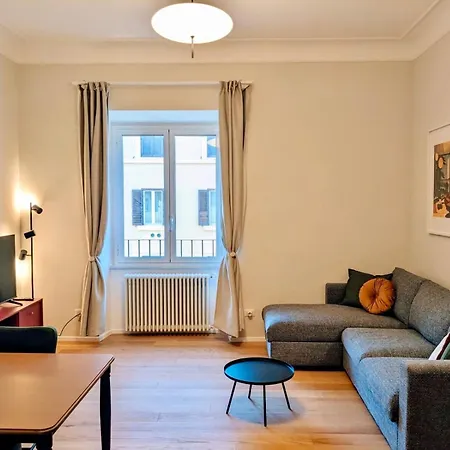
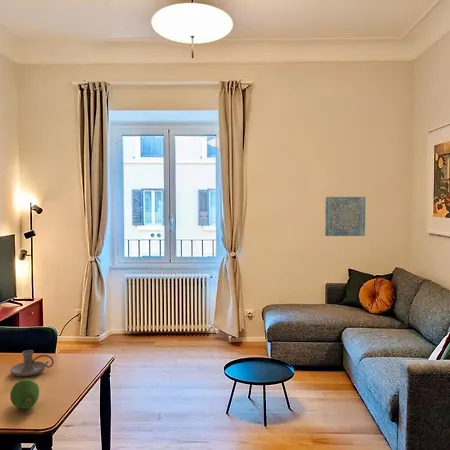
+ fruit [9,378,40,410]
+ wall art [324,196,366,237]
+ candle holder [9,349,55,377]
